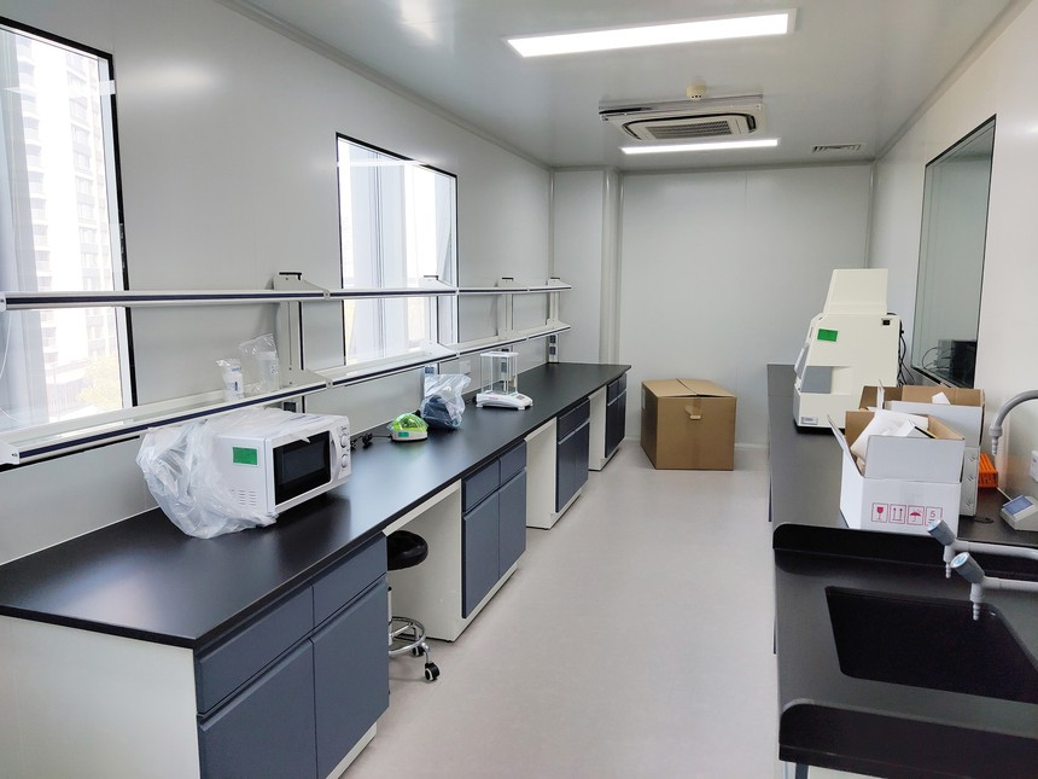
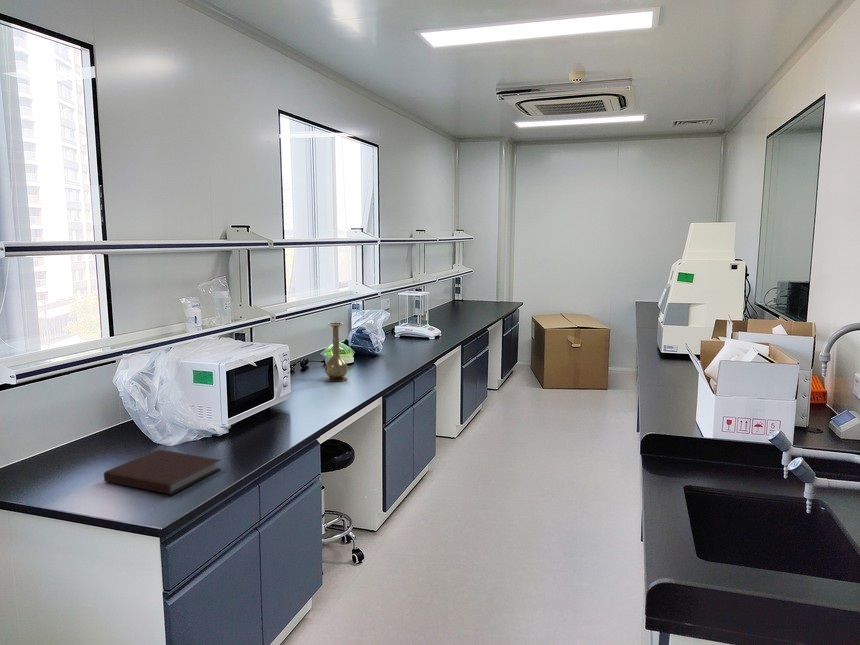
+ notebook [103,448,222,495]
+ vase [324,322,349,383]
